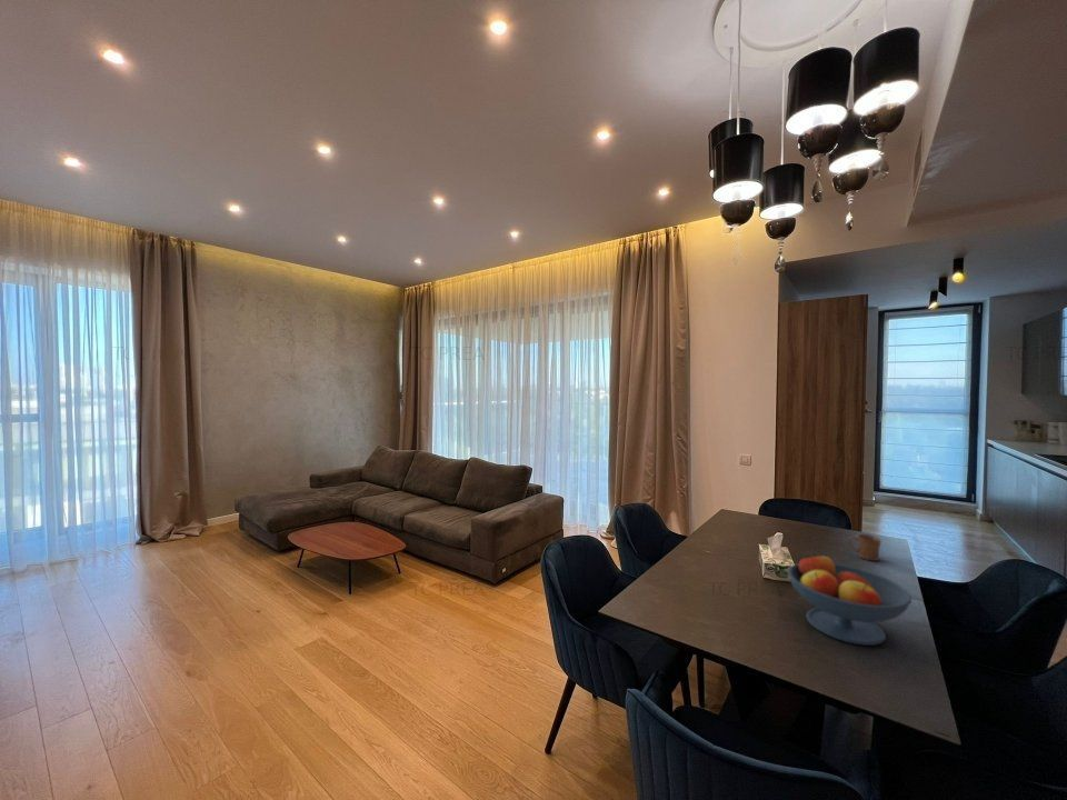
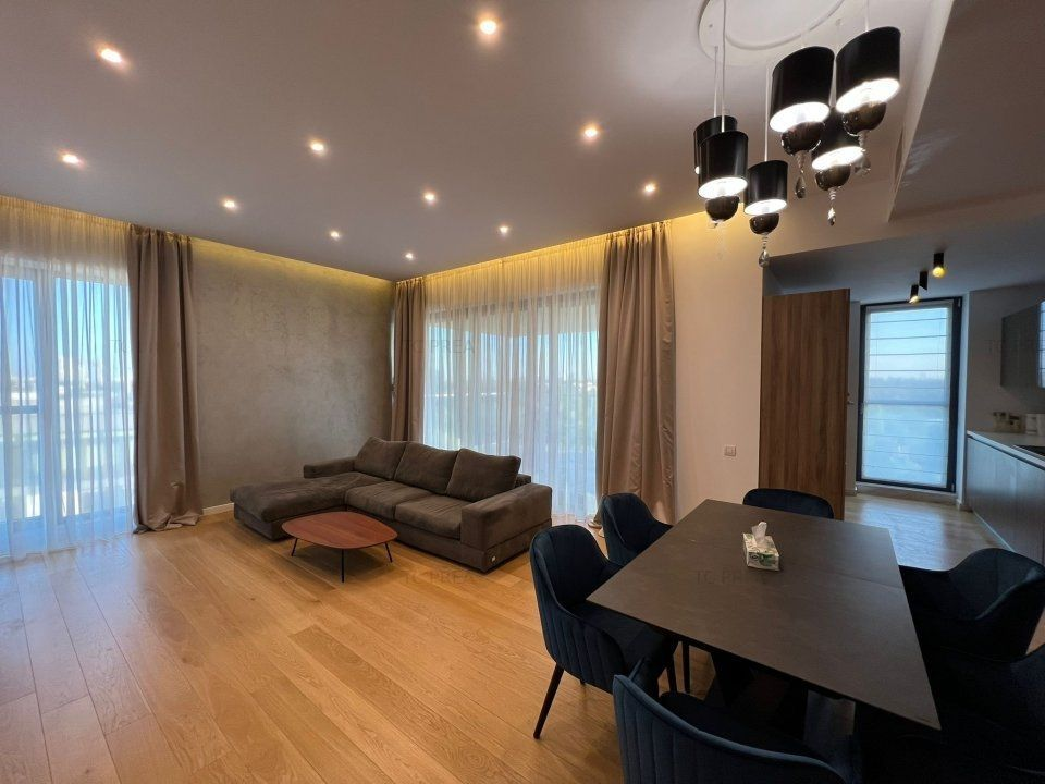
- fruit bowl [786,551,913,647]
- mug [847,533,882,562]
